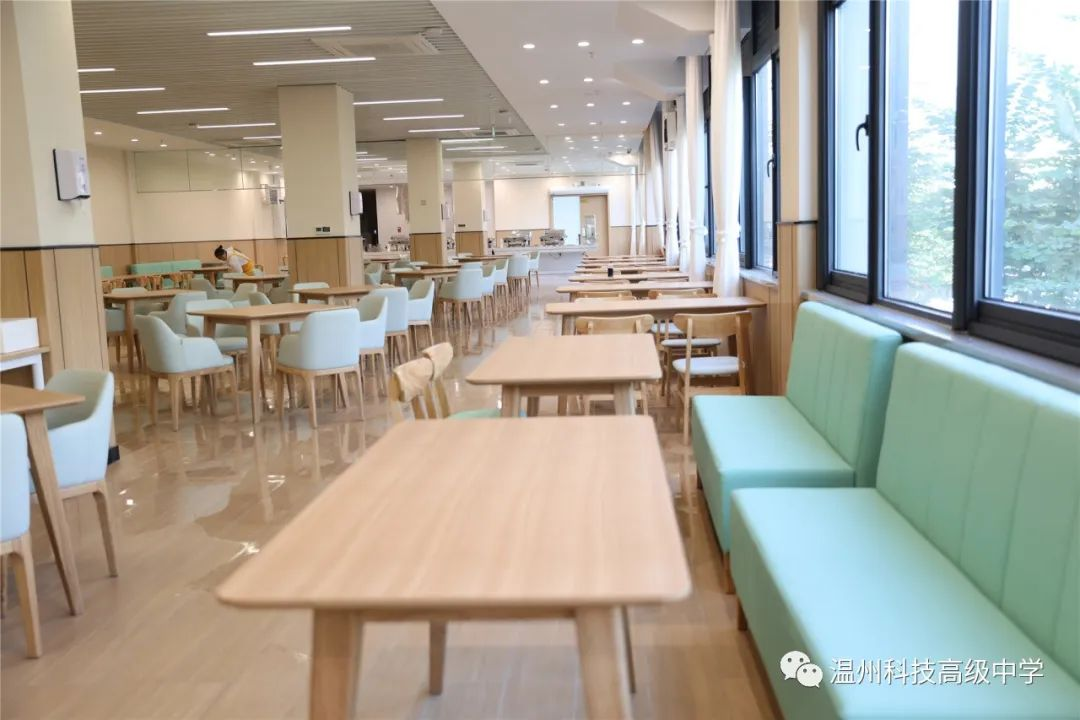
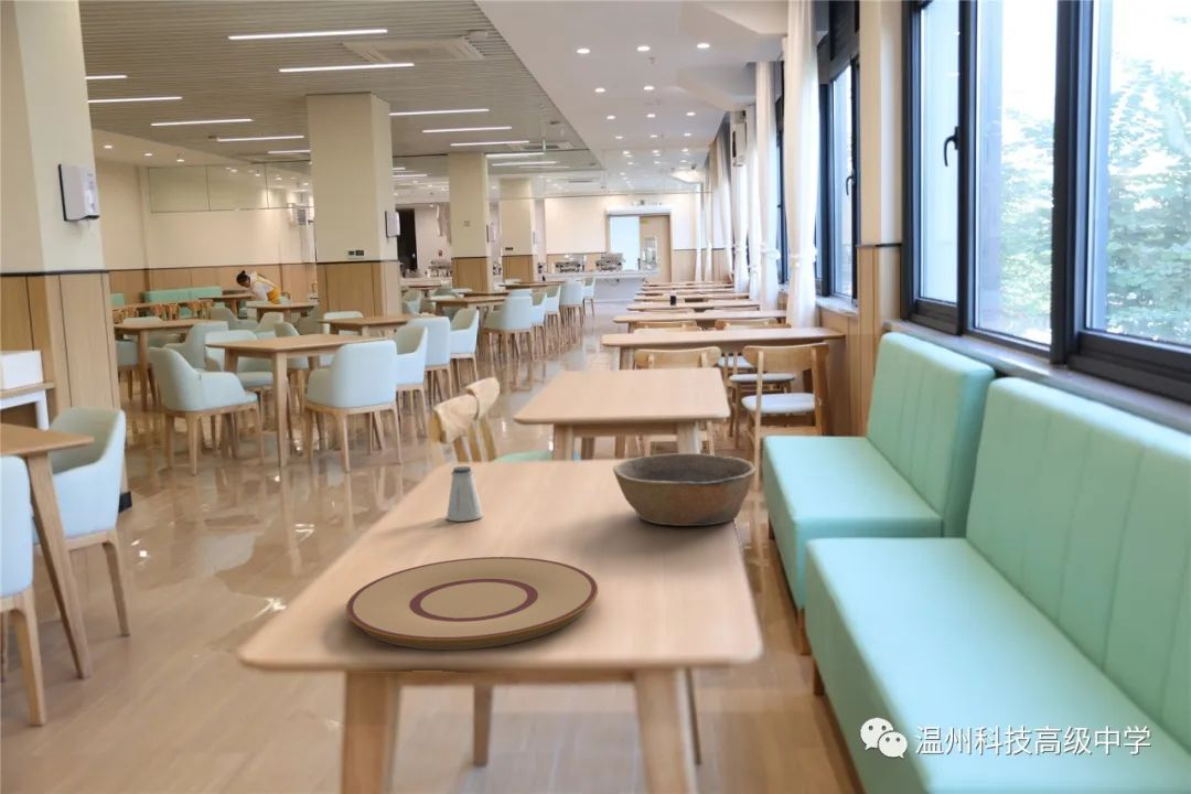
+ plate [345,556,599,651]
+ saltshaker [446,465,484,523]
+ bowl [612,452,758,527]
